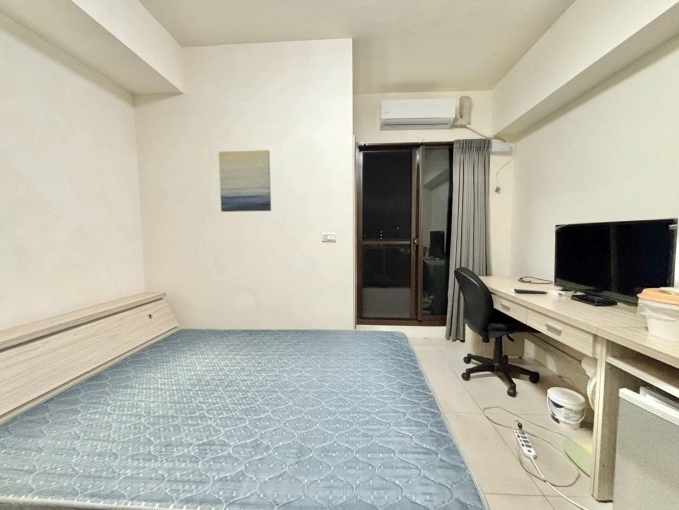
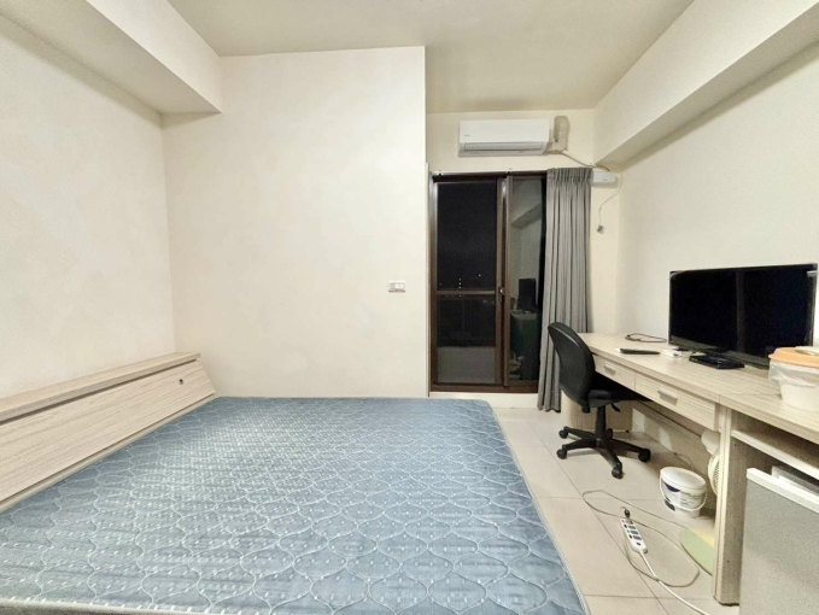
- wall art [218,149,272,213]
